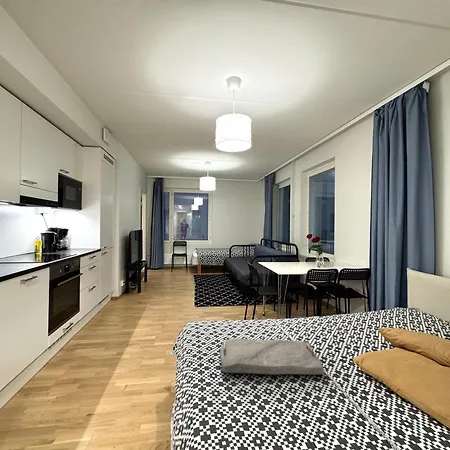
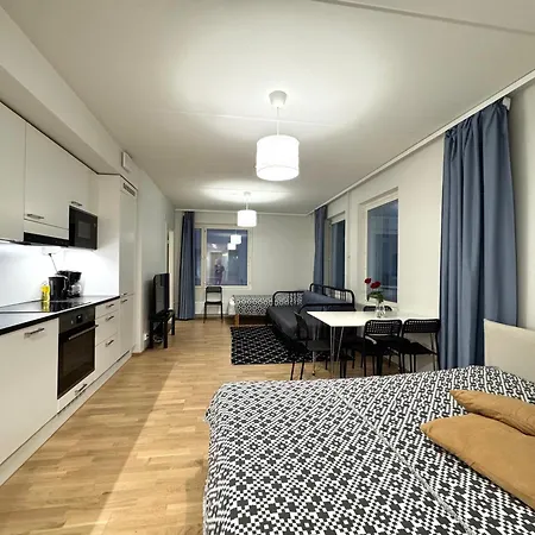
- serving tray [219,338,325,375]
